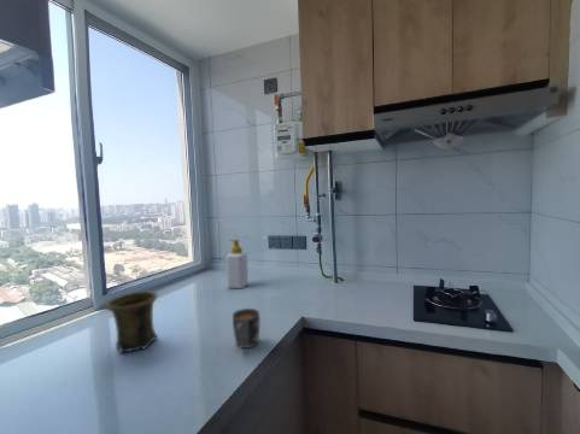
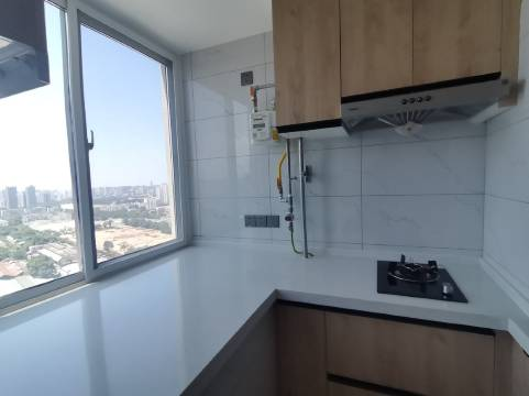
- mug [105,291,159,354]
- mug [232,307,260,350]
- soap bottle [225,239,250,289]
